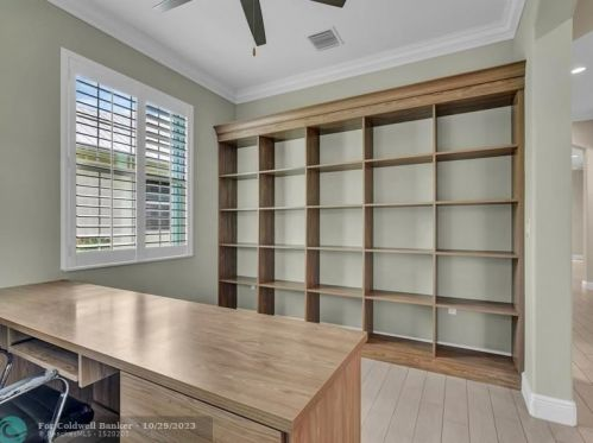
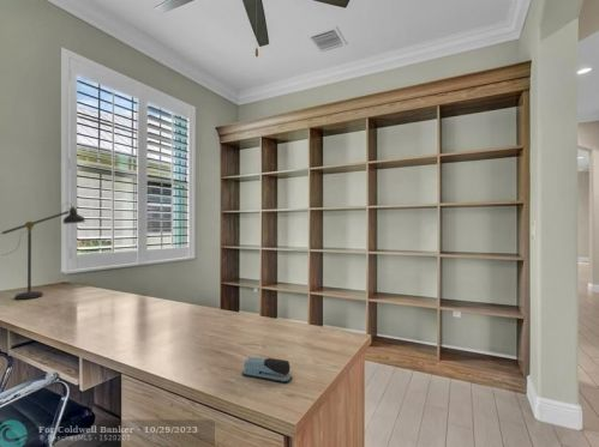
+ stapler [241,357,293,383]
+ desk lamp [1,201,86,301]
